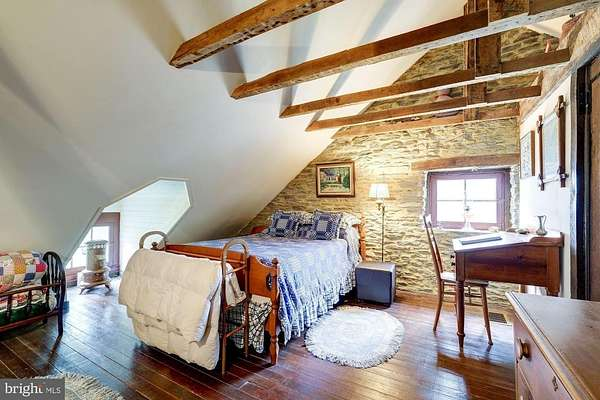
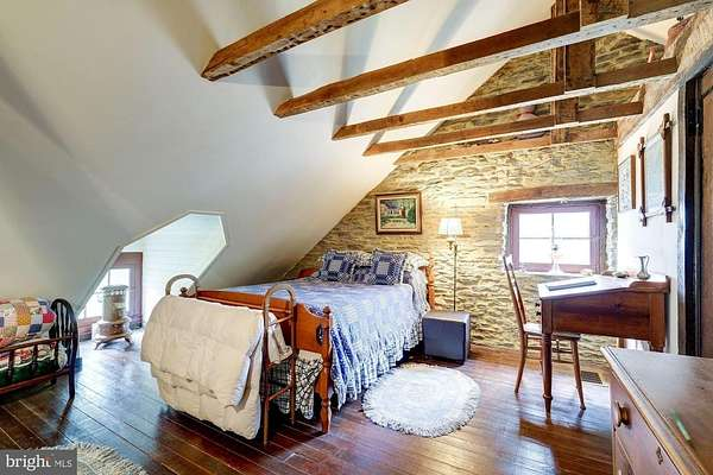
+ pen [668,406,693,444]
